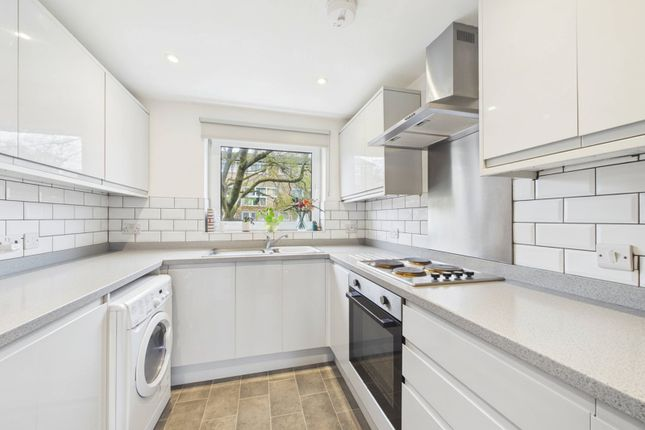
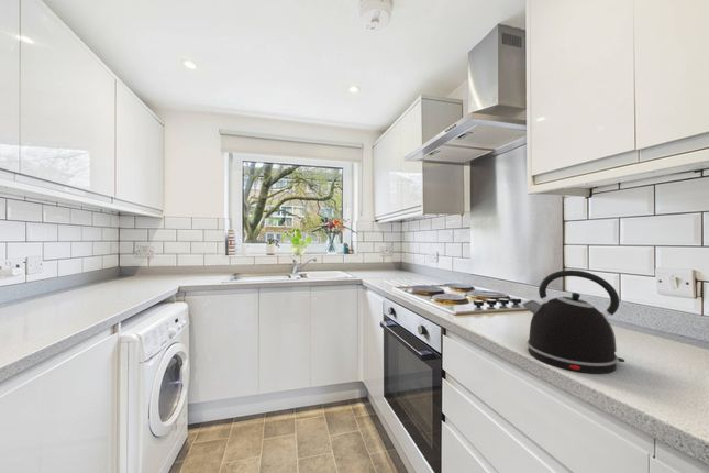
+ kettle [521,268,625,375]
